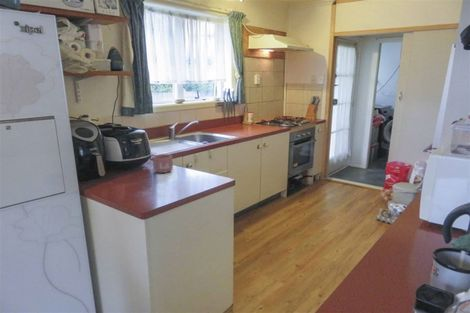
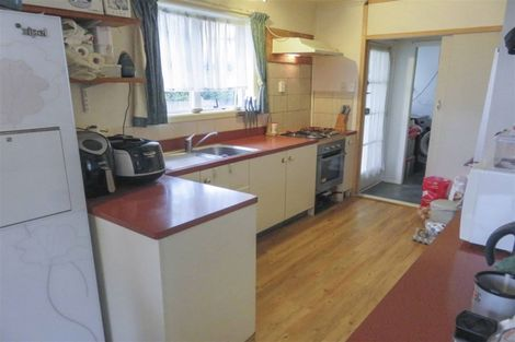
- mug [152,153,174,174]
